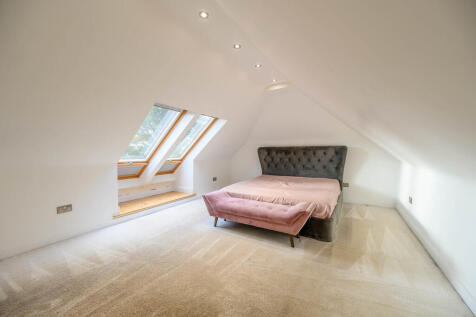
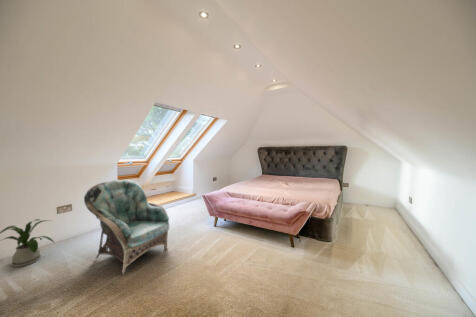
+ armchair [83,179,170,276]
+ house plant [0,218,56,268]
